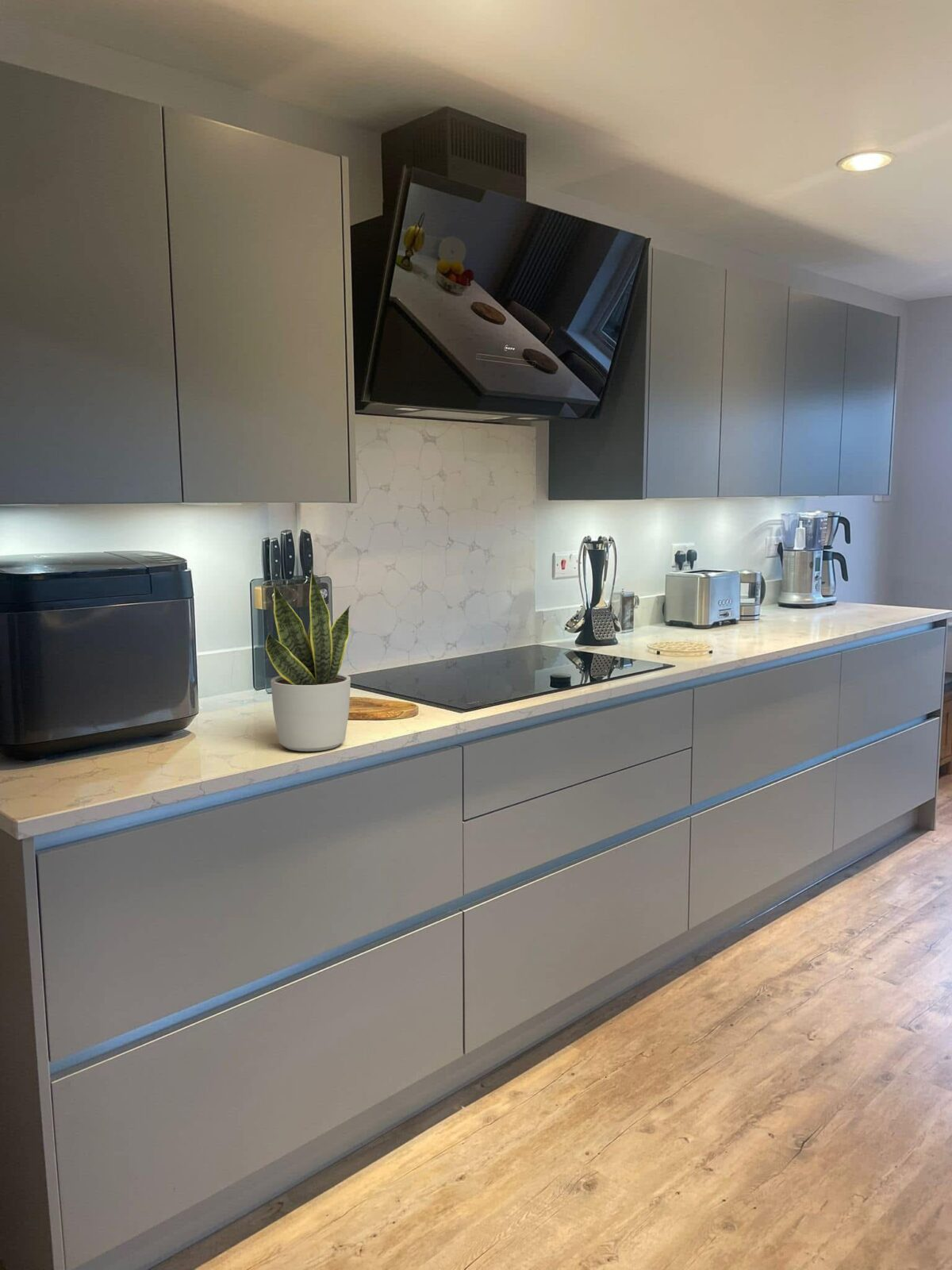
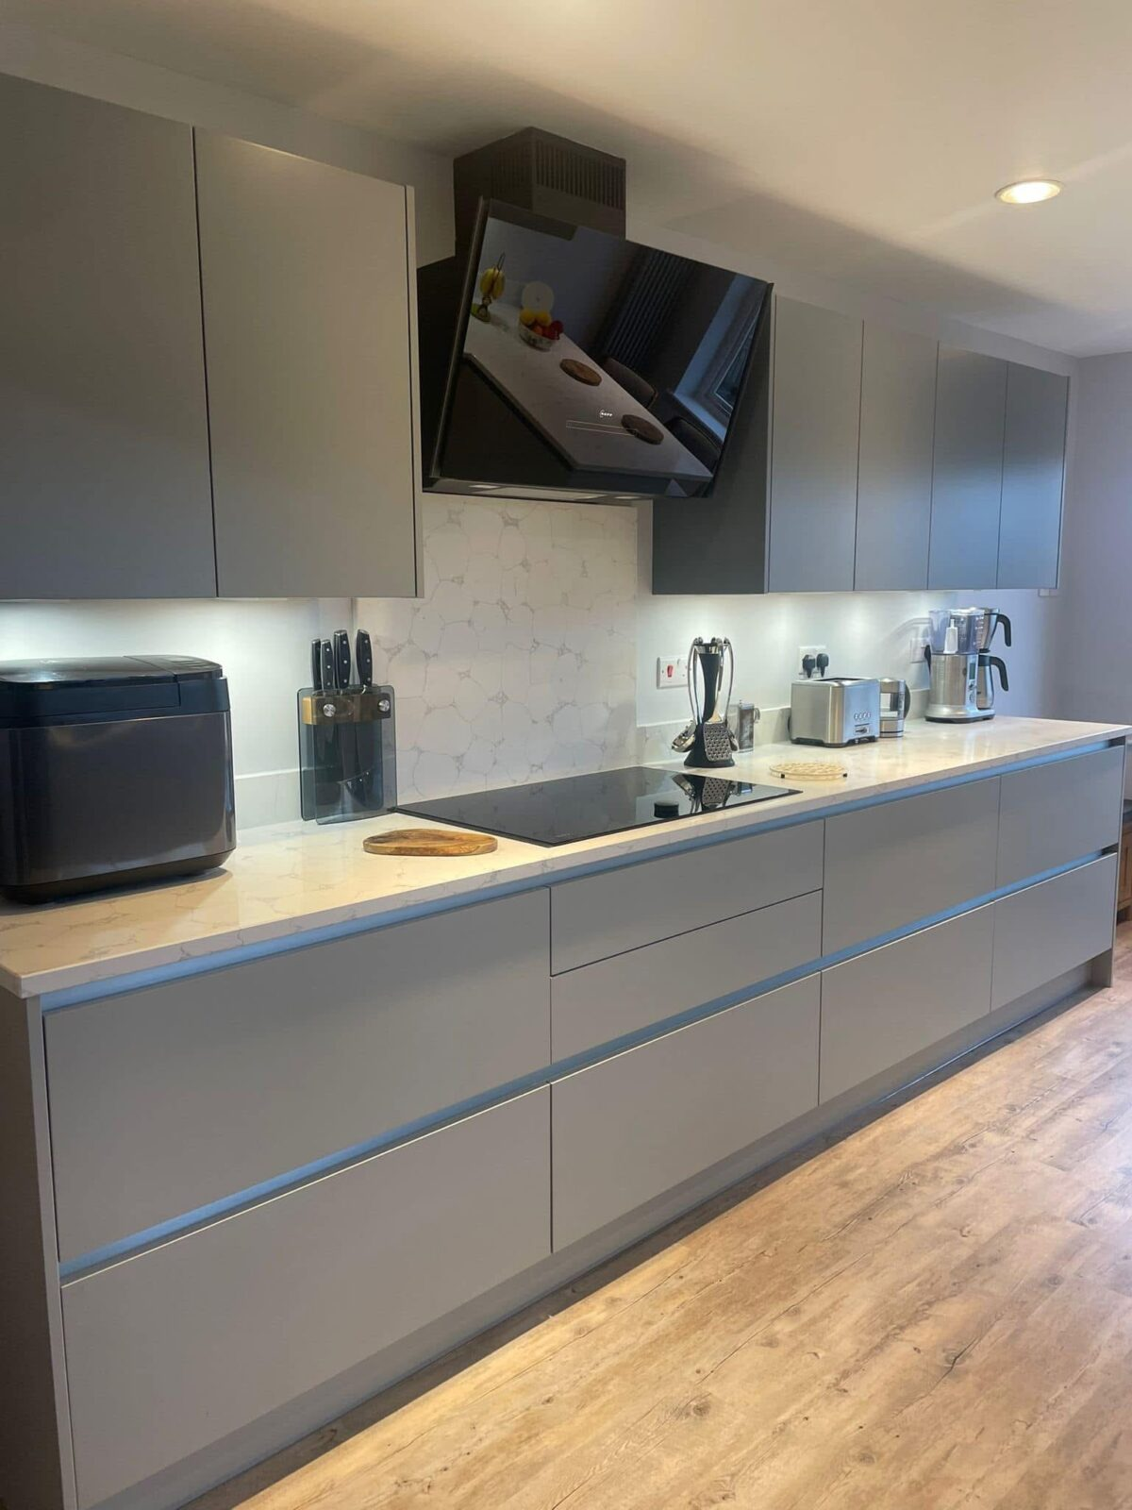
- potted plant [265,567,351,752]
